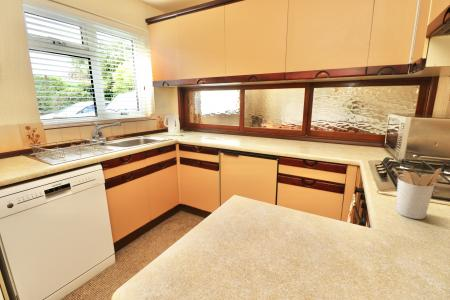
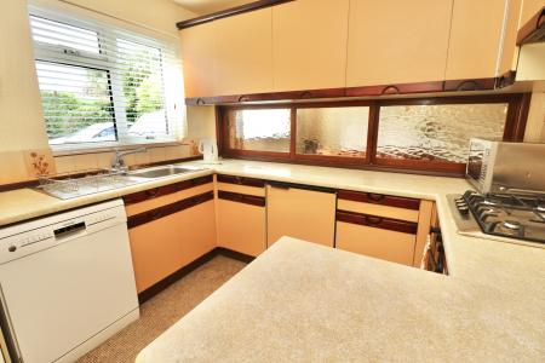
- utensil holder [392,167,443,220]
